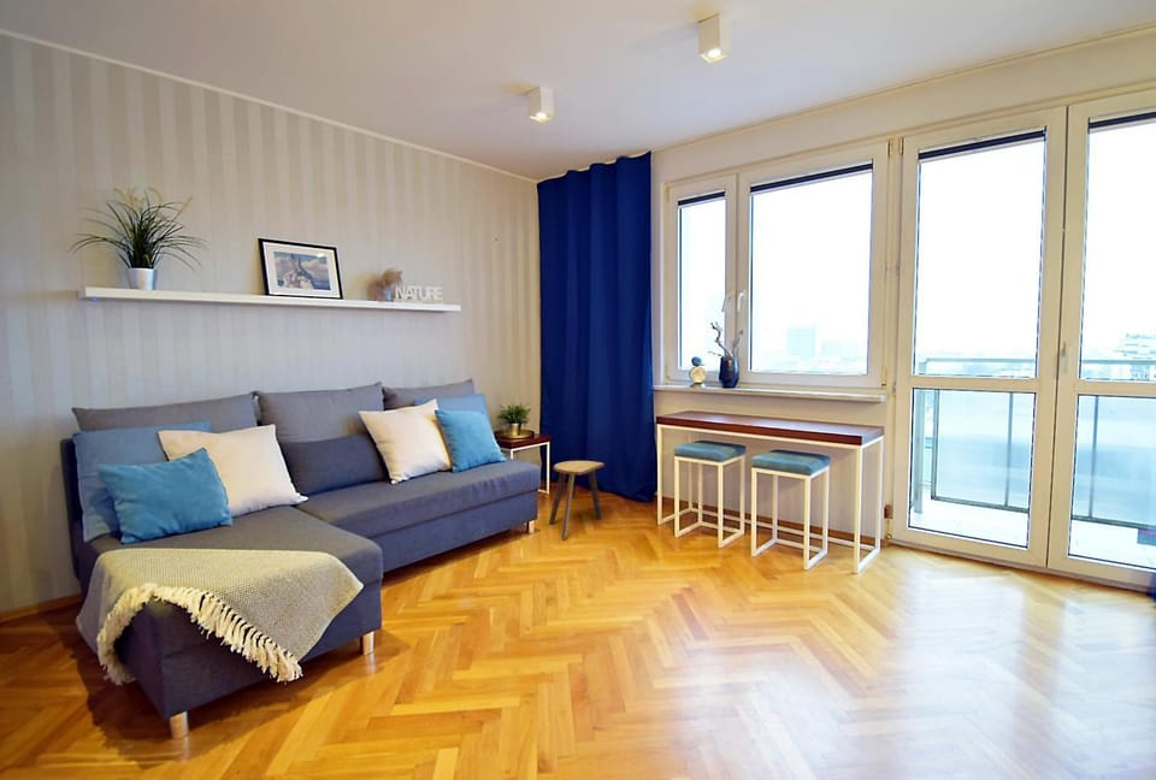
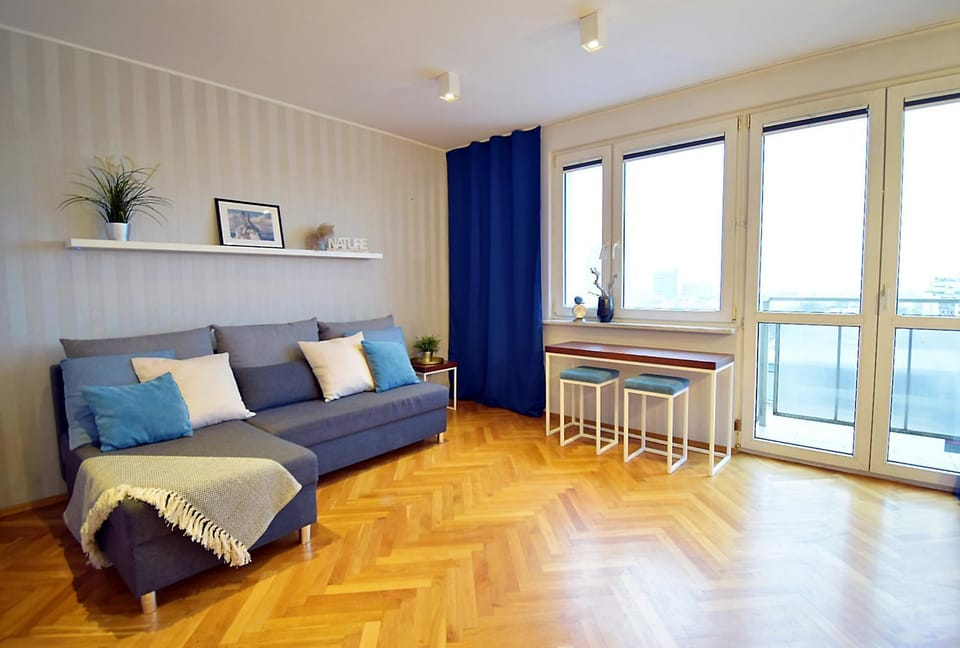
- stool [548,460,606,540]
